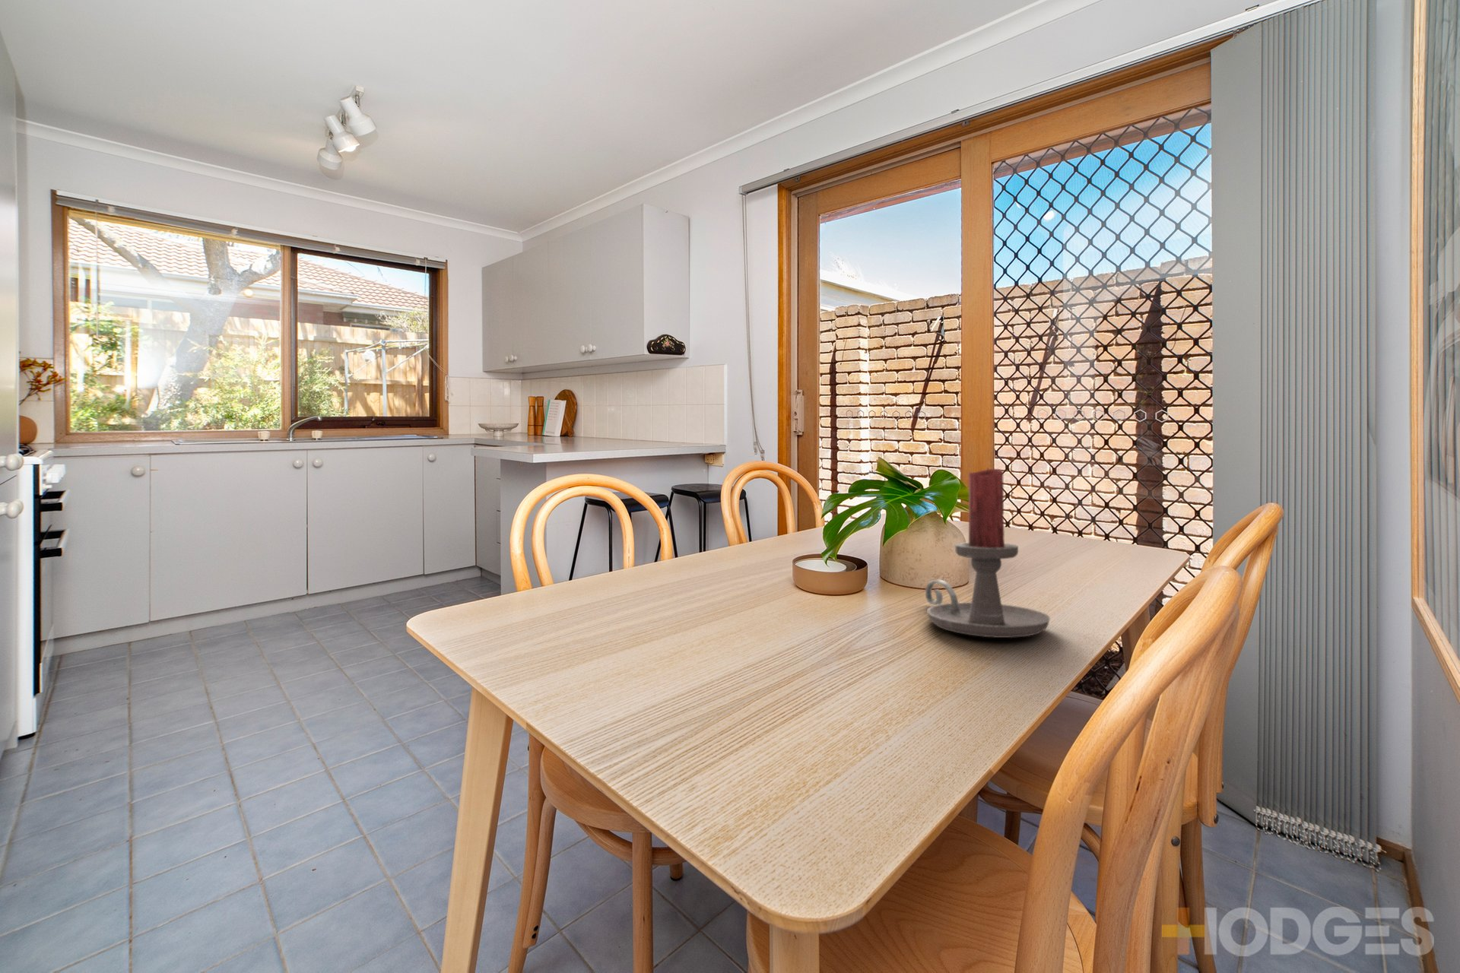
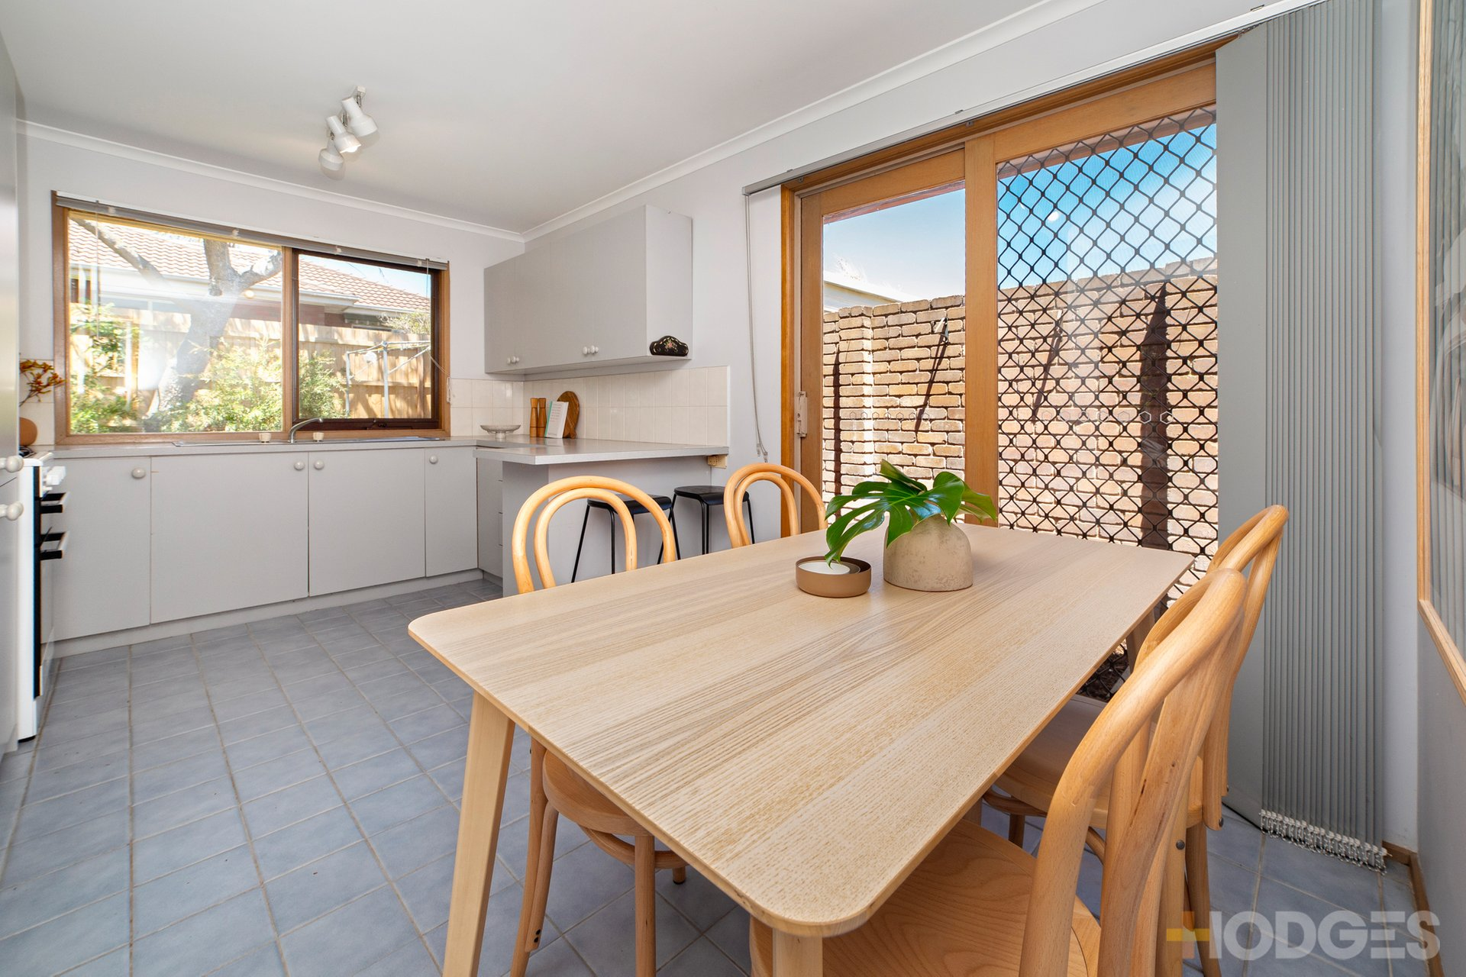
- candle holder [924,467,1050,639]
